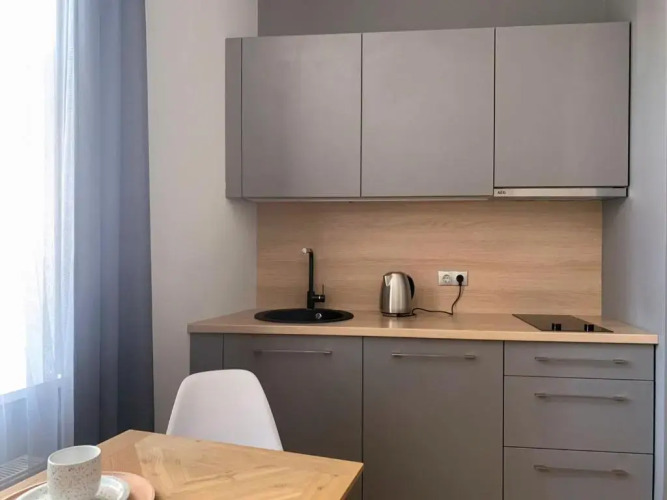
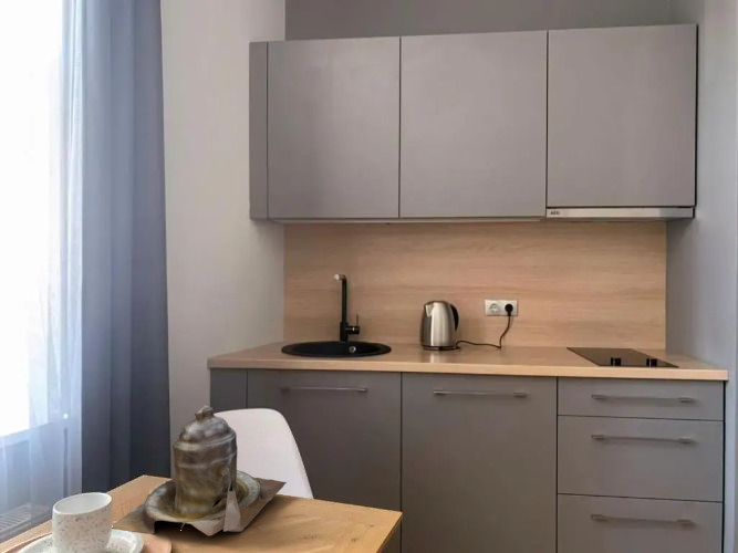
+ teapot [112,404,288,536]
